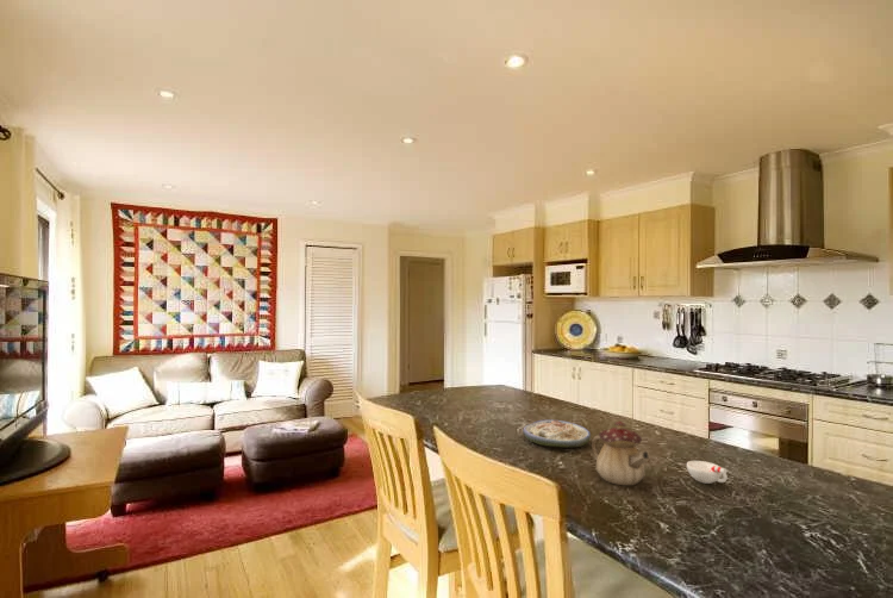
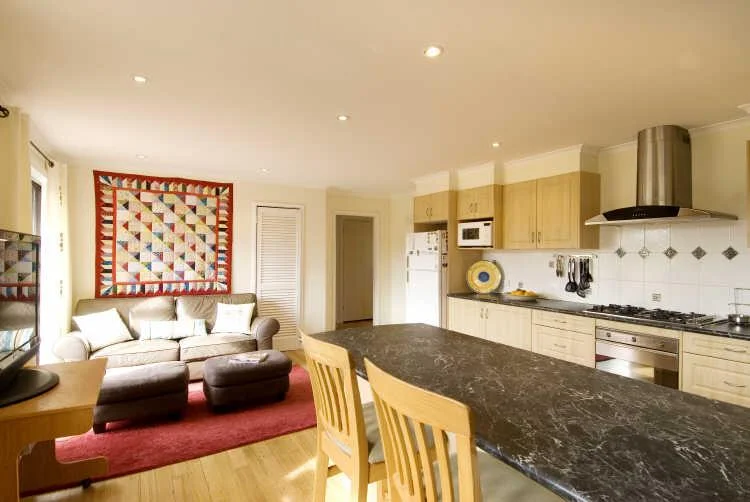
- cup [686,460,729,485]
- soup [522,418,592,448]
- teapot [591,421,651,486]
